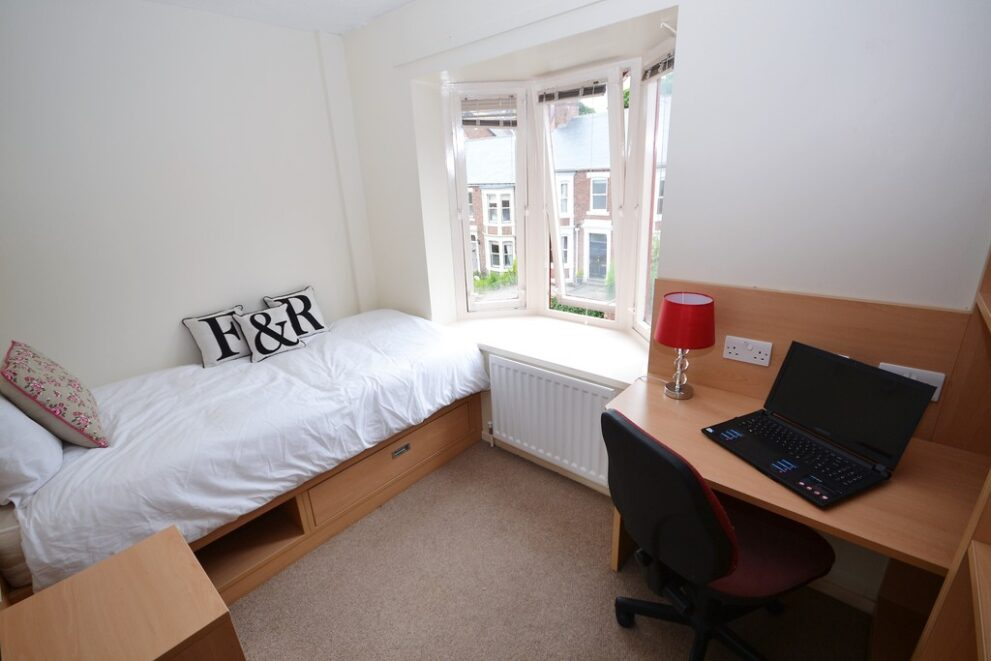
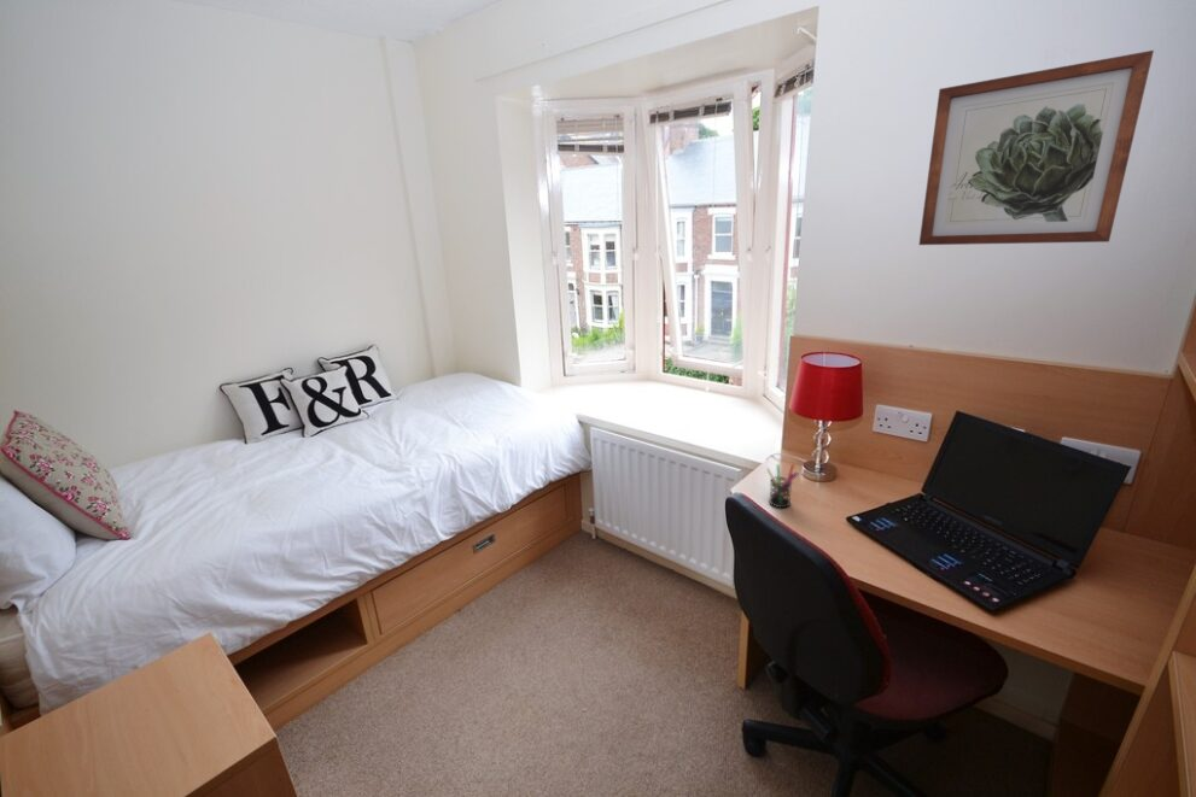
+ wall art [918,49,1155,246]
+ pen holder [765,463,799,509]
